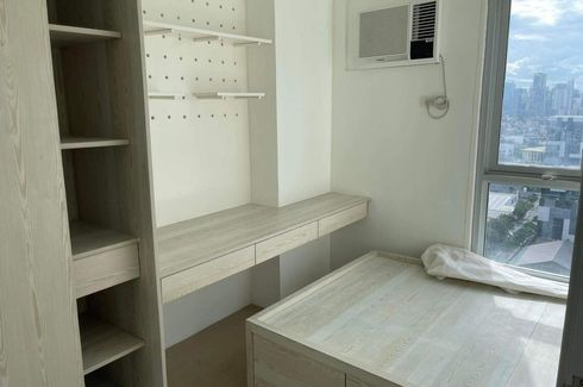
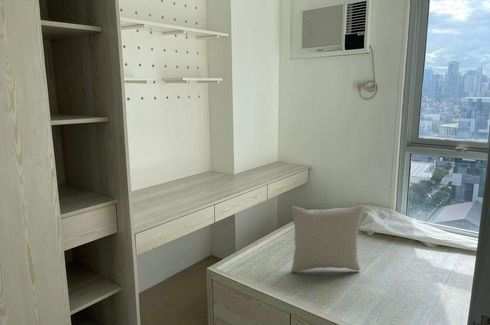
+ pillow [290,204,365,273]
